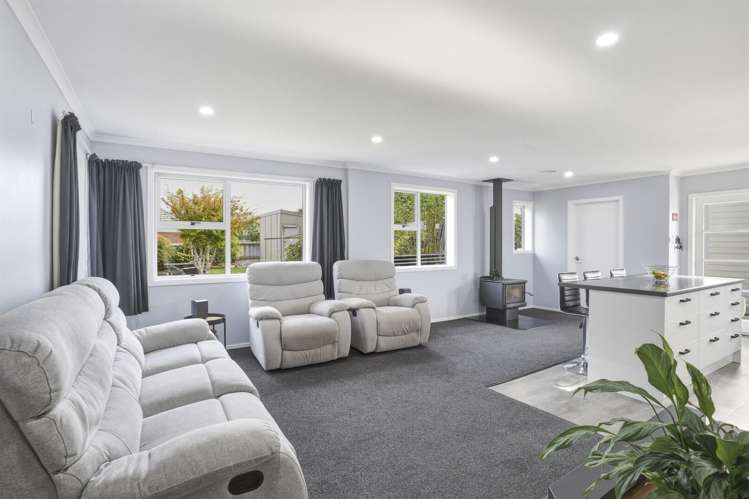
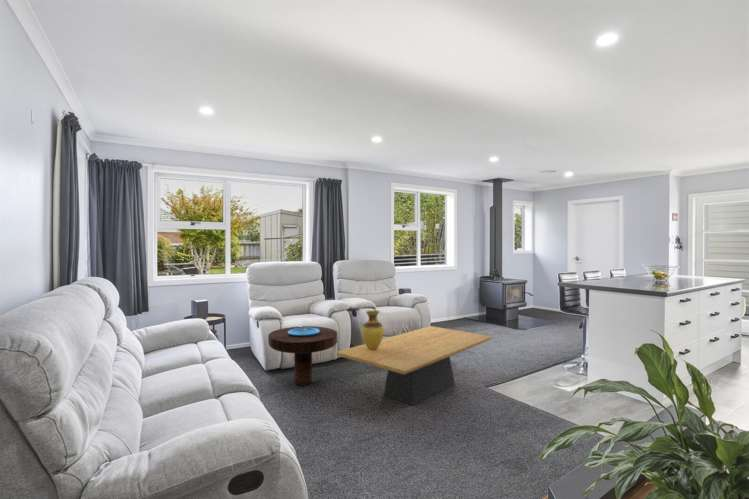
+ vase [360,310,385,350]
+ coffee table [335,325,494,406]
+ side table [267,325,338,386]
